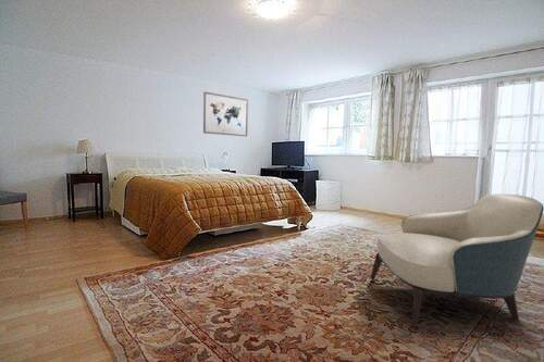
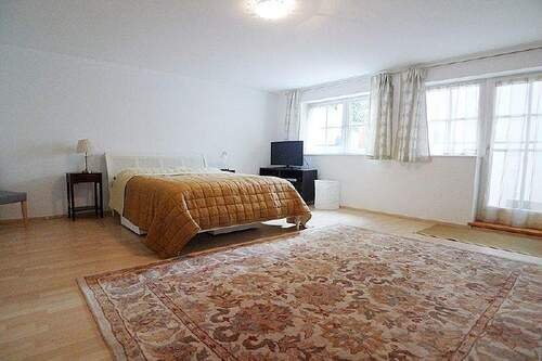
- armchair [370,194,544,329]
- wall art [202,90,249,138]
